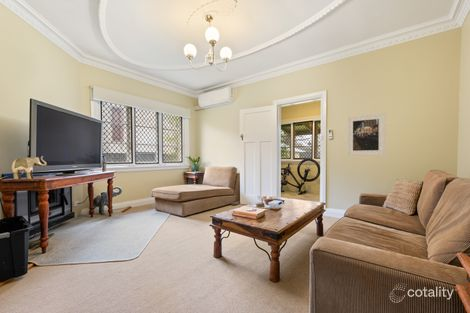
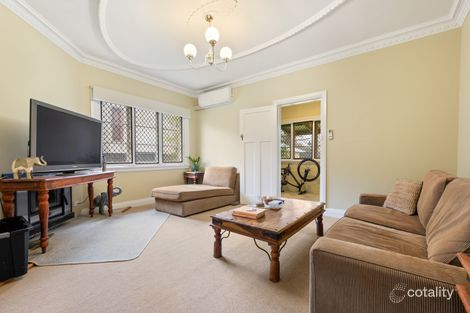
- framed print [346,112,386,157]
